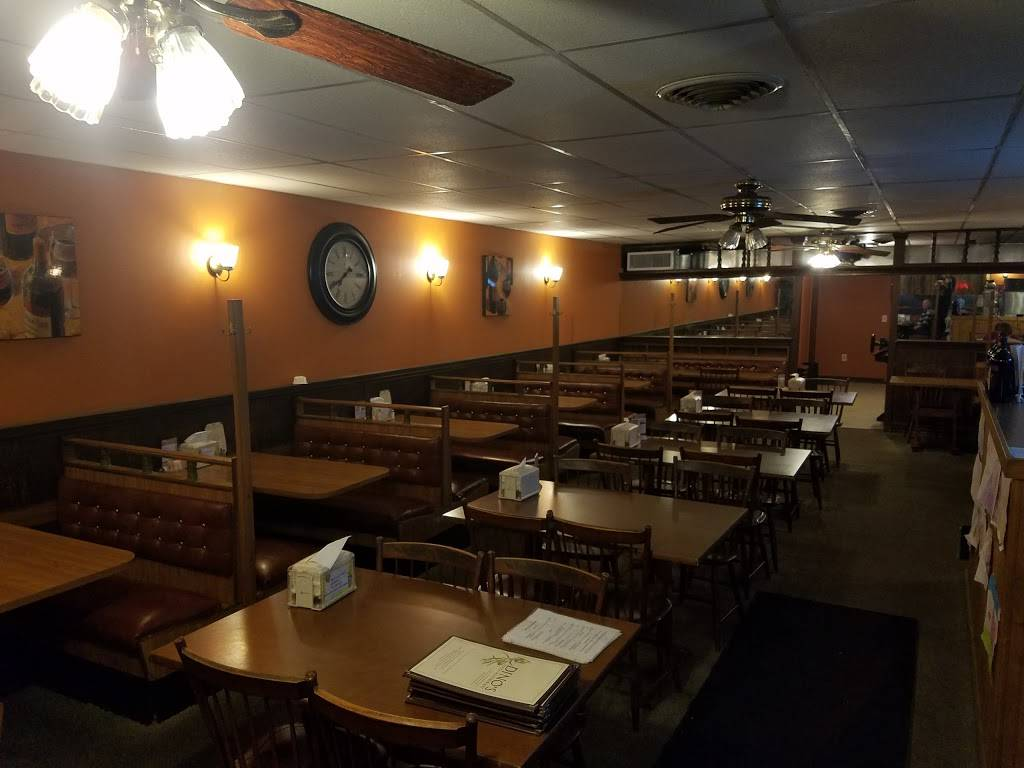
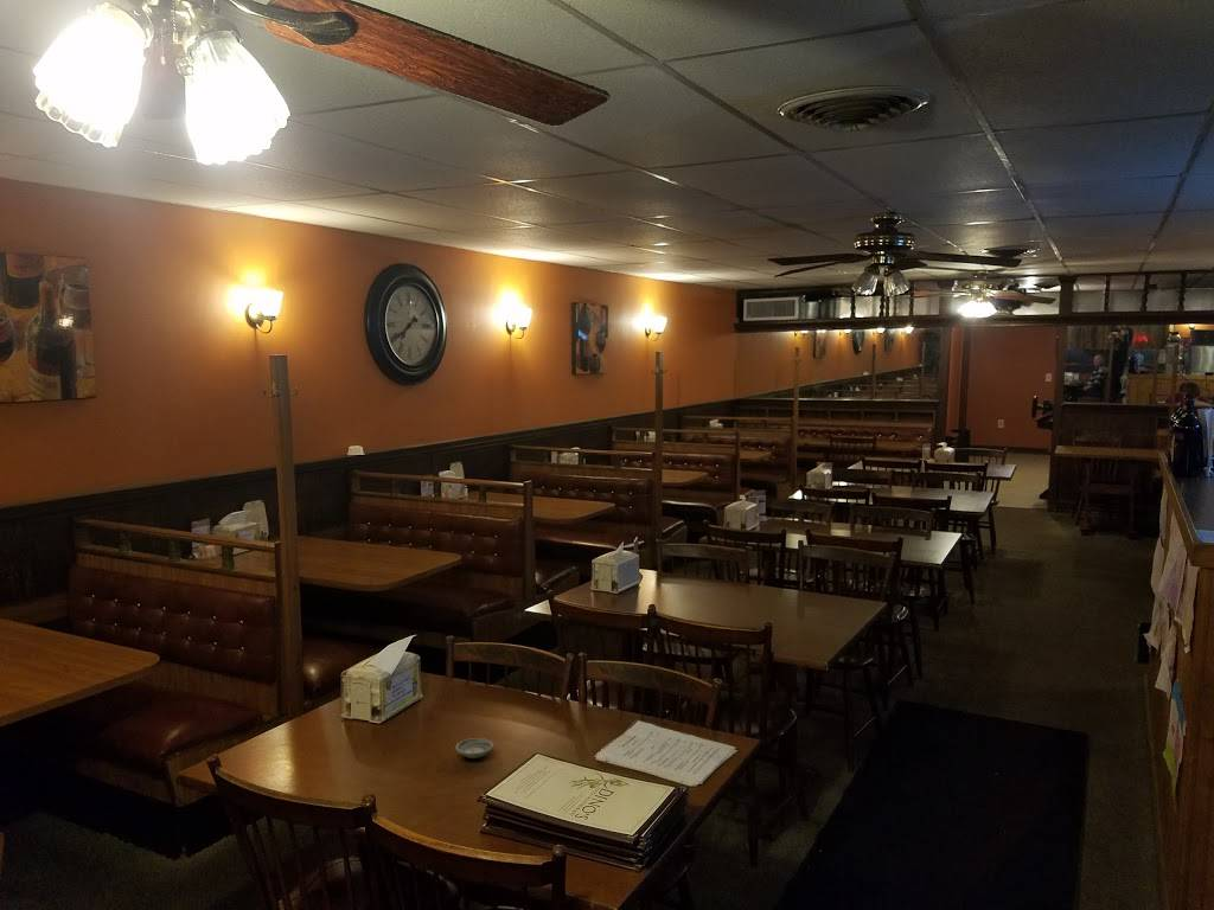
+ saucer [454,737,494,760]
